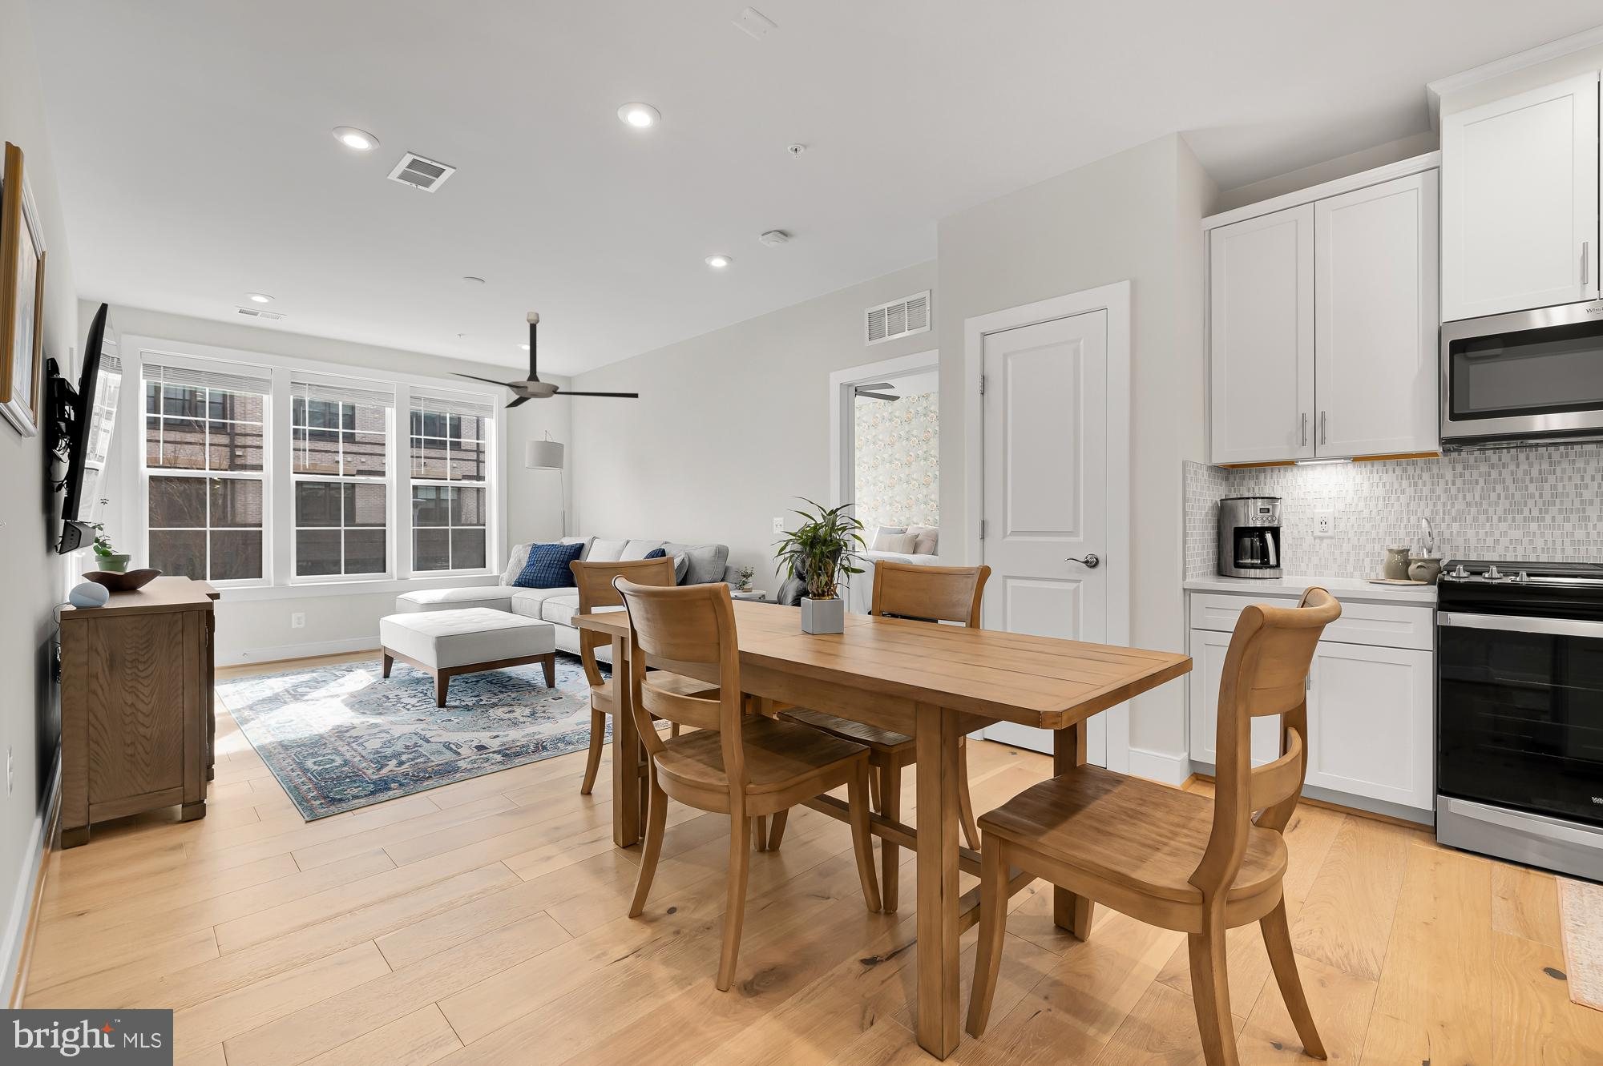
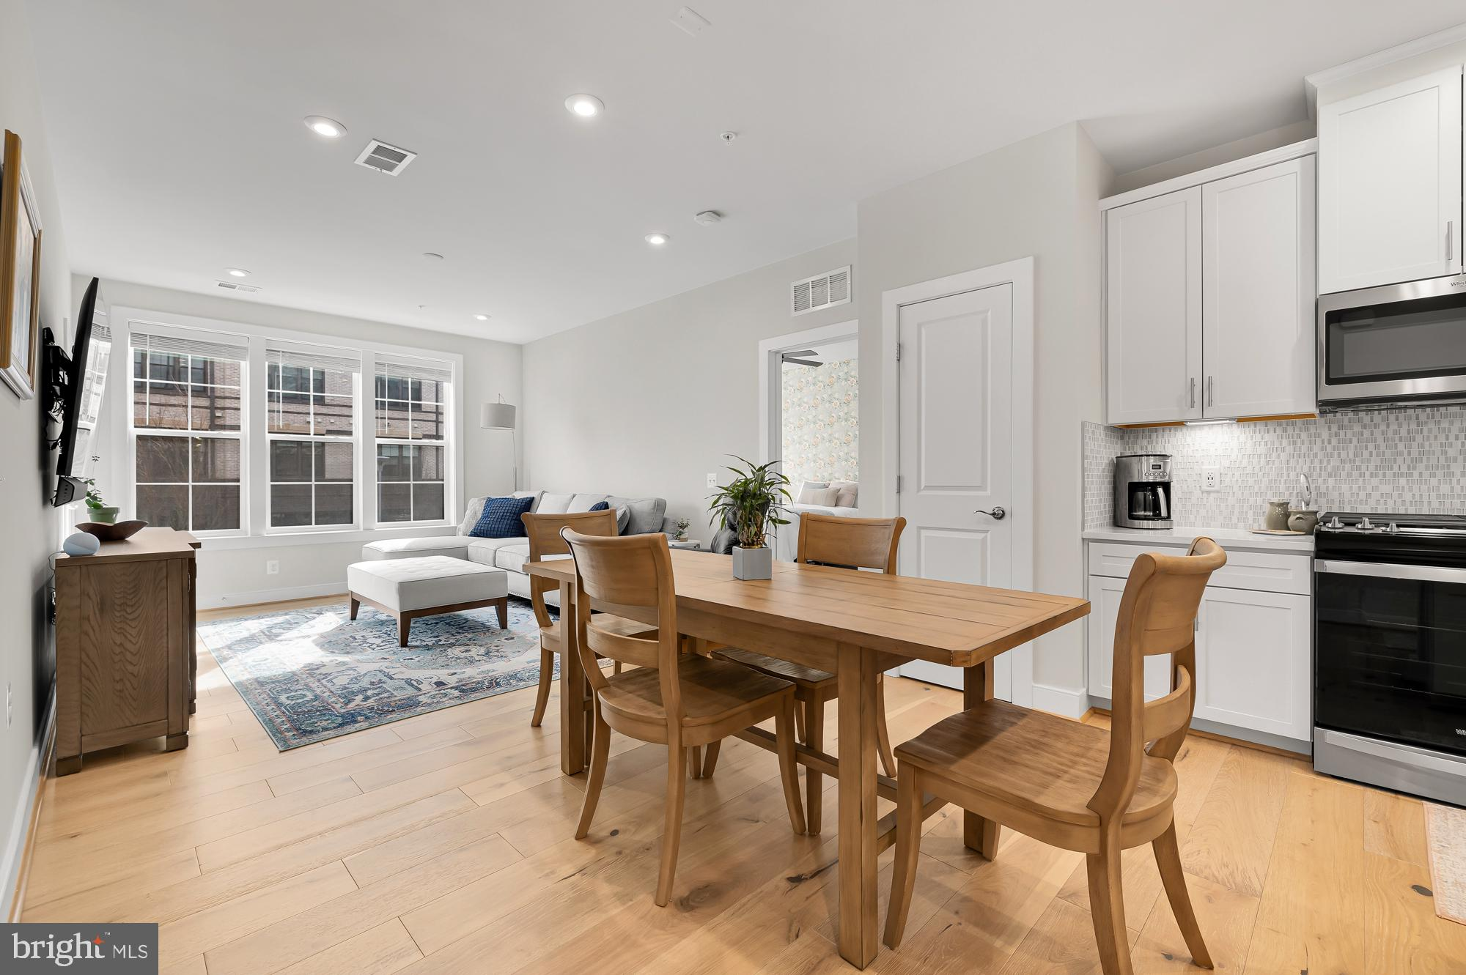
- ceiling fan [447,311,639,409]
